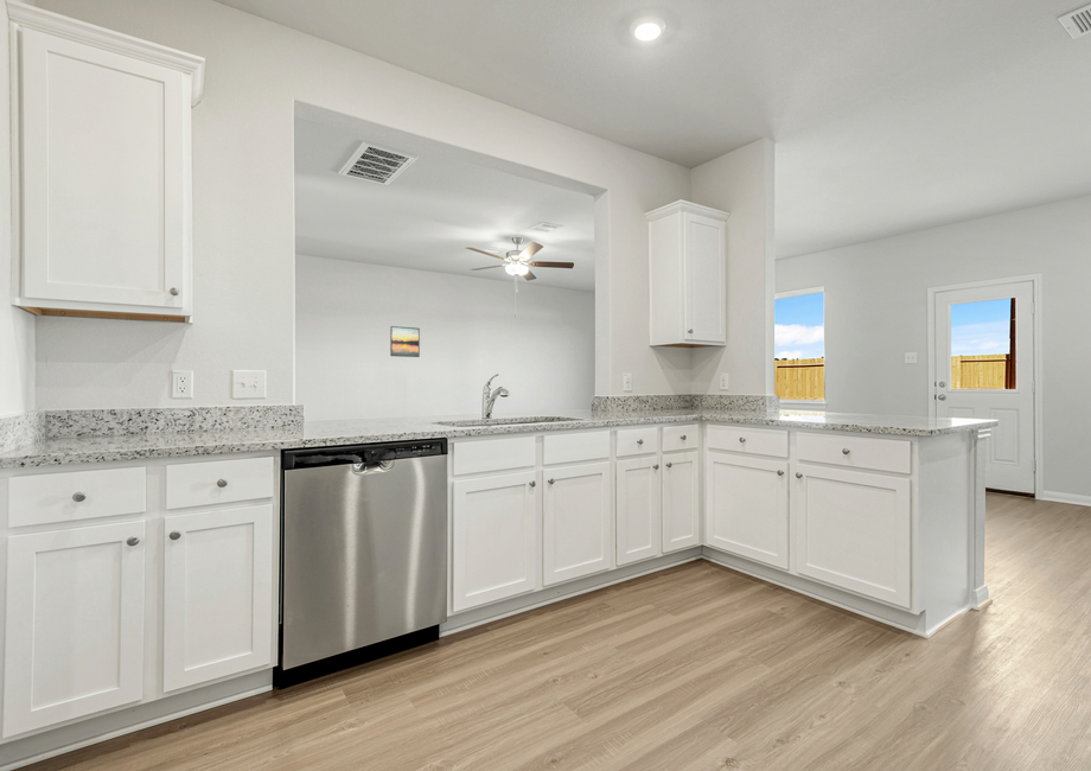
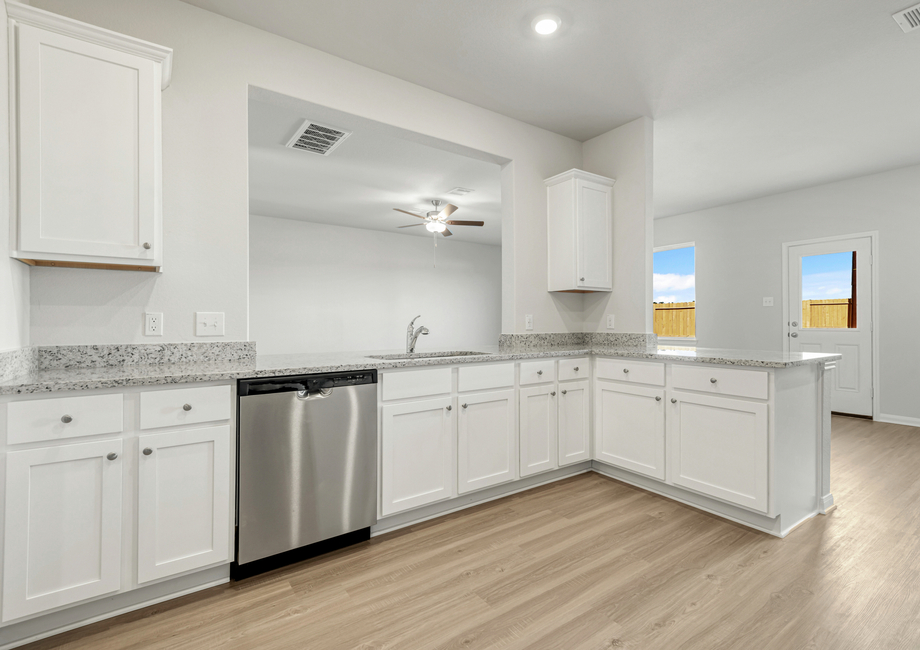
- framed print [389,325,421,358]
